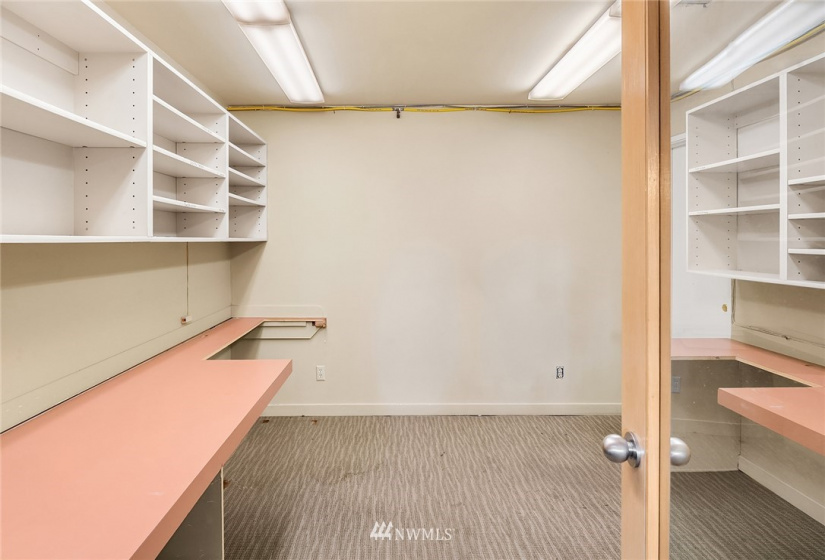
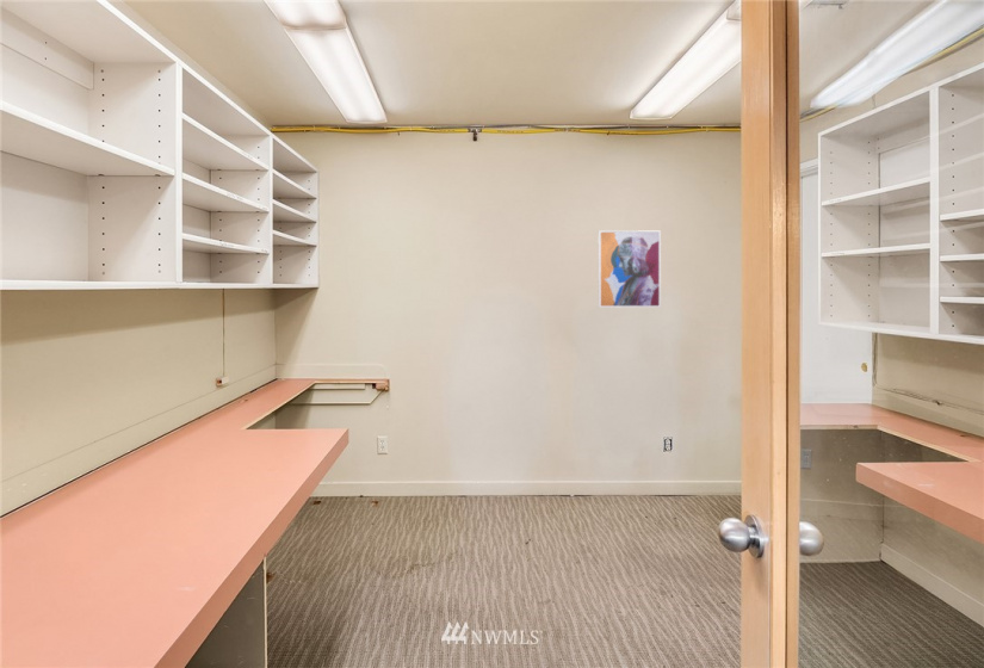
+ wall art [598,229,662,309]
